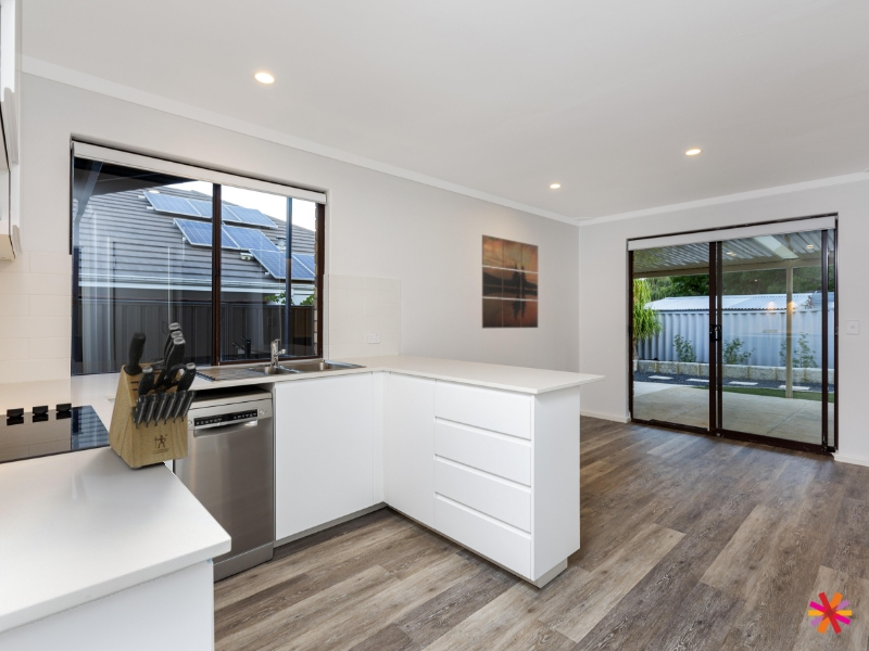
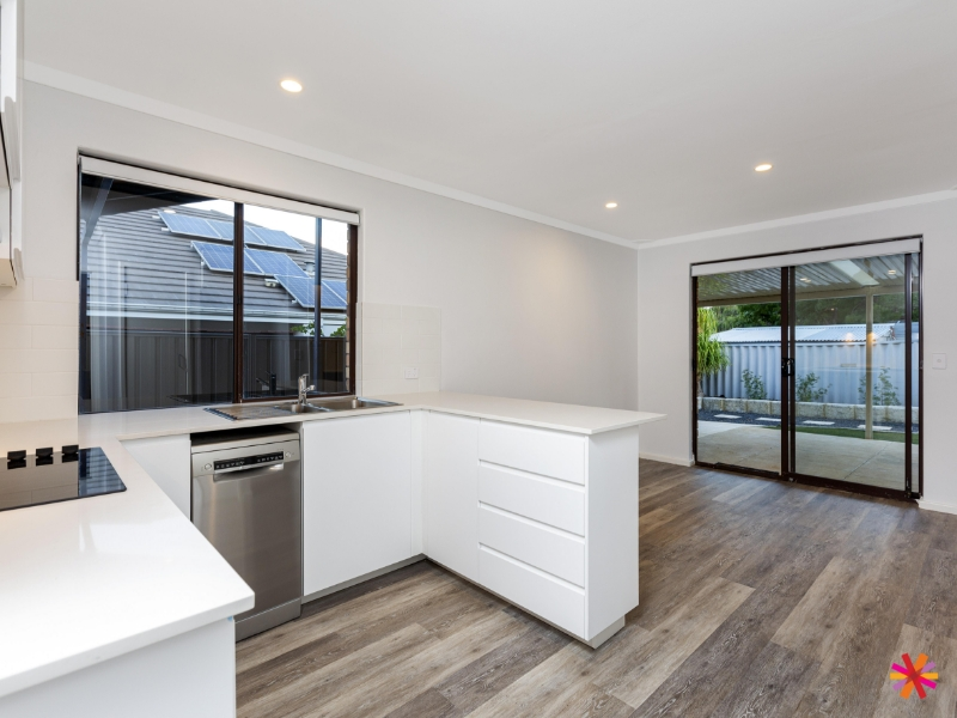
- knife block [108,322,198,469]
- wall art [481,233,539,330]
